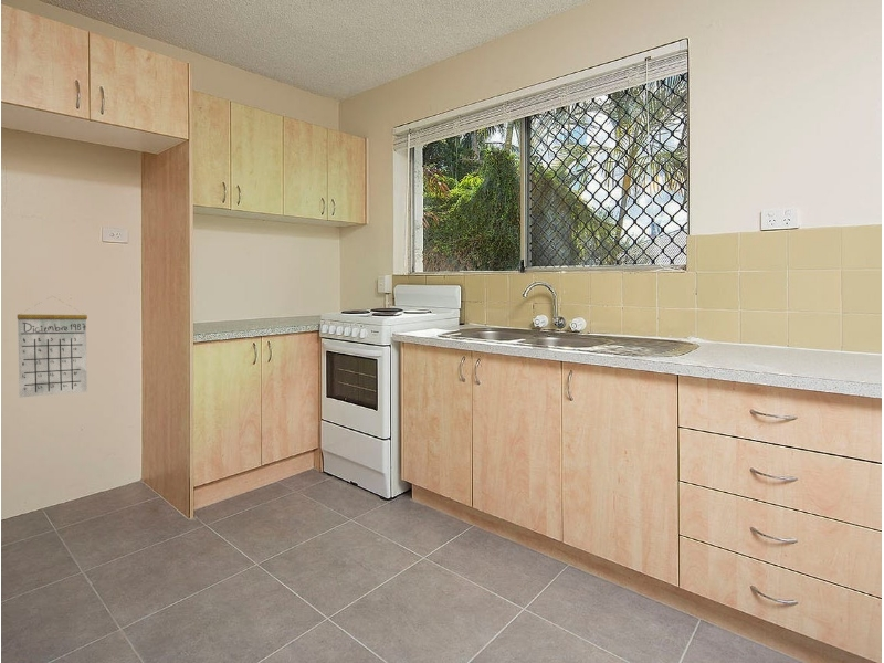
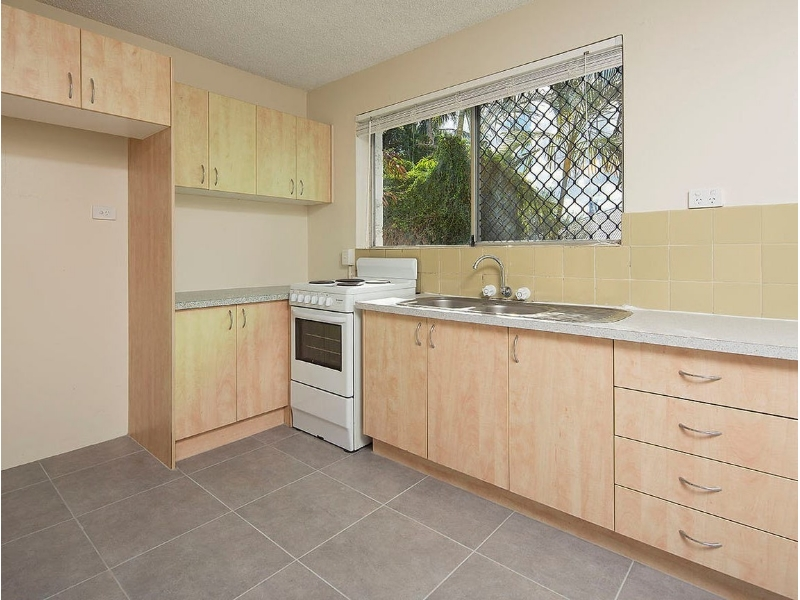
- calendar [17,295,88,399]
